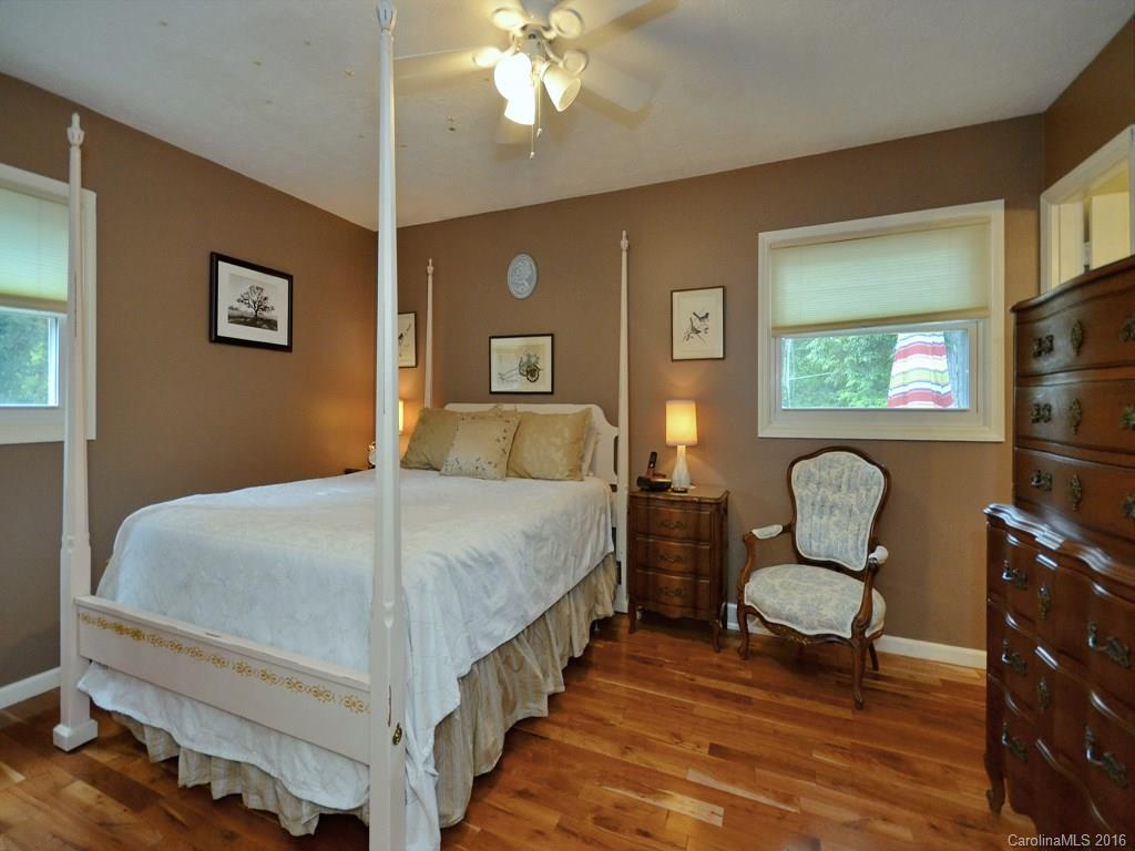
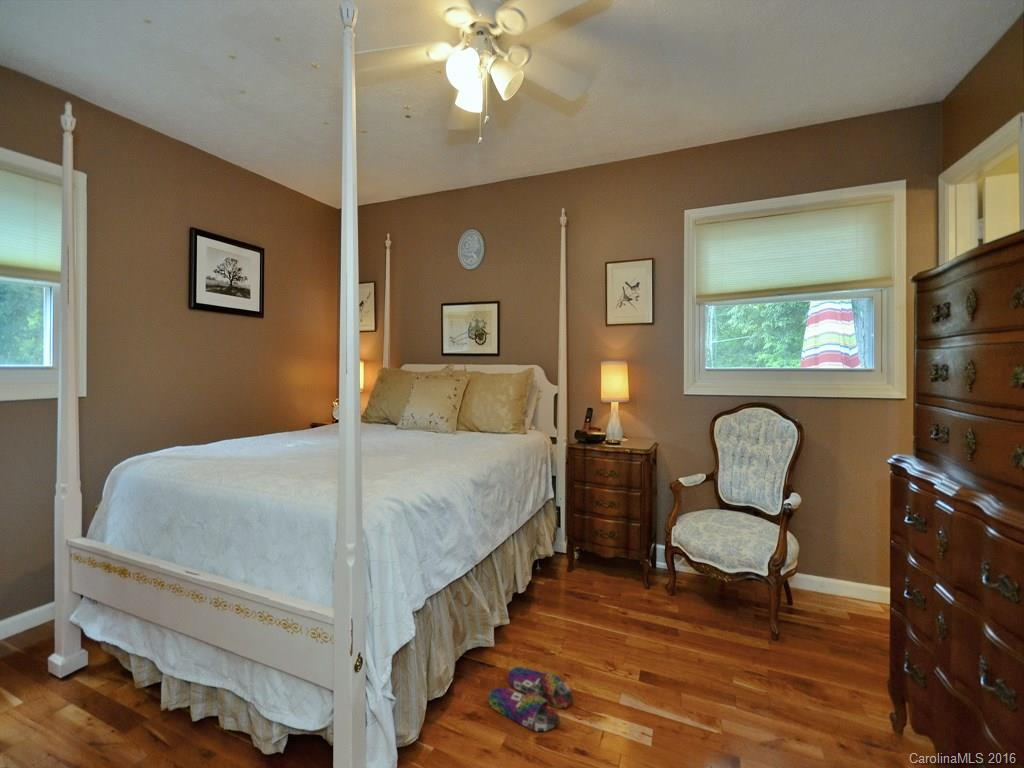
+ slippers [488,666,573,732]
